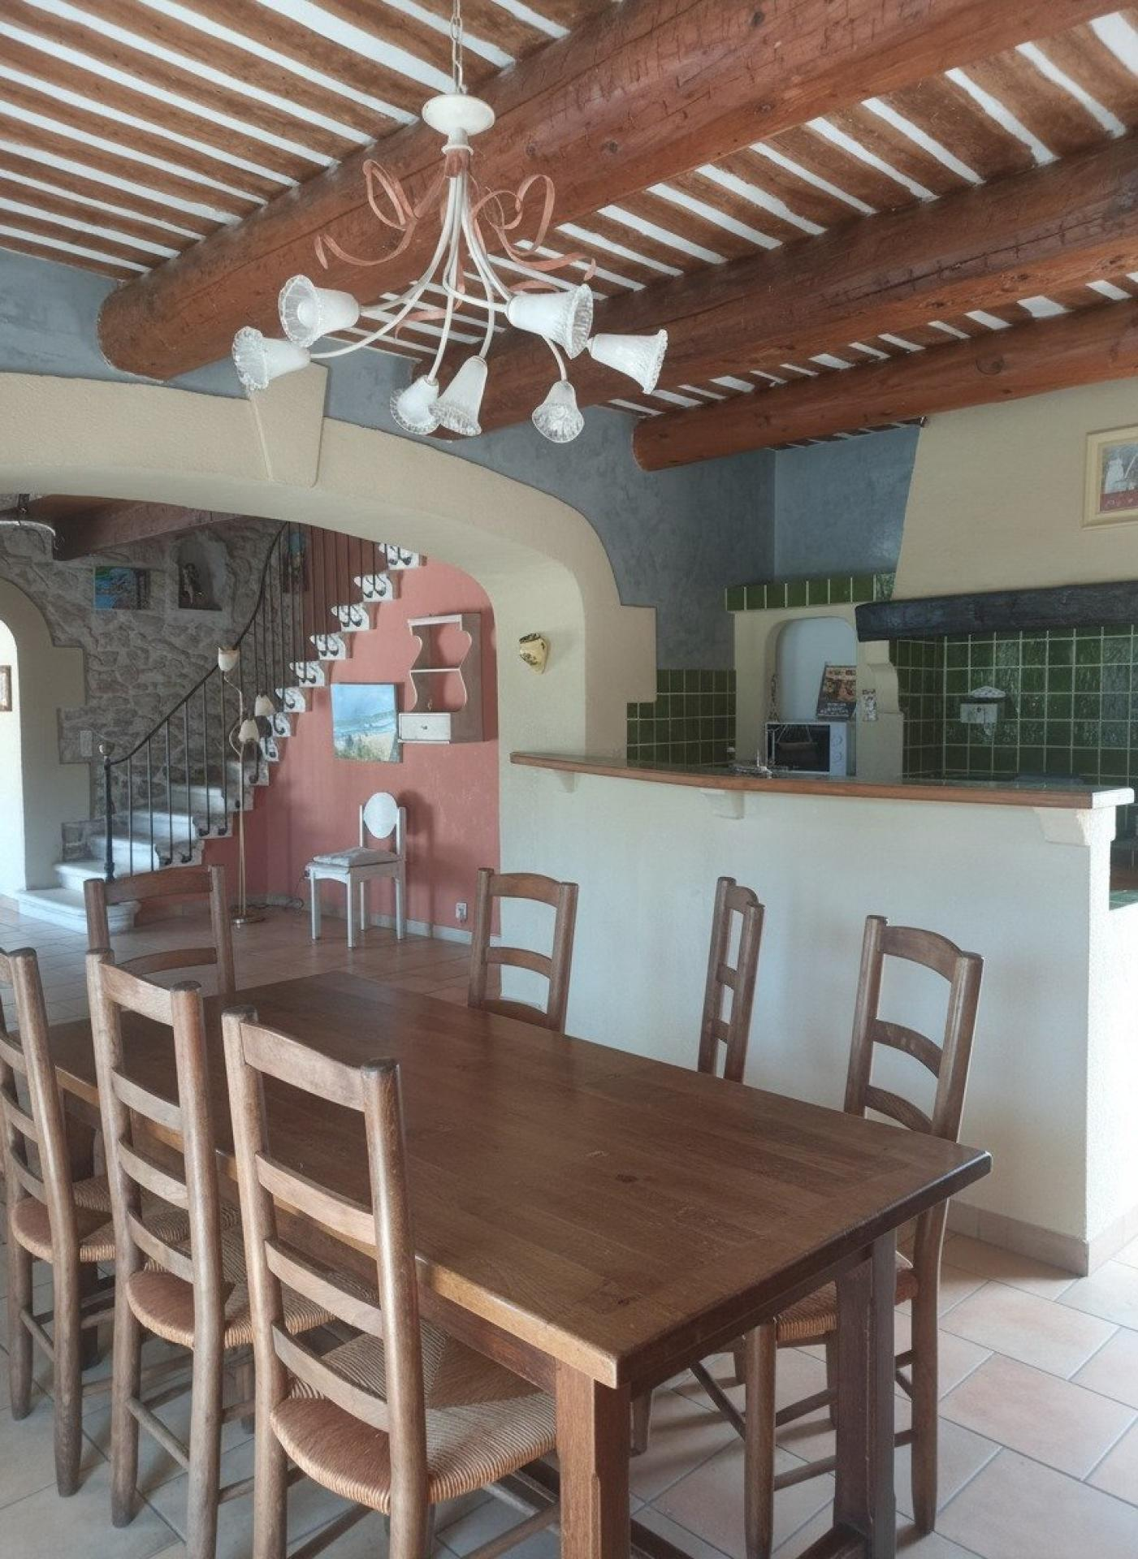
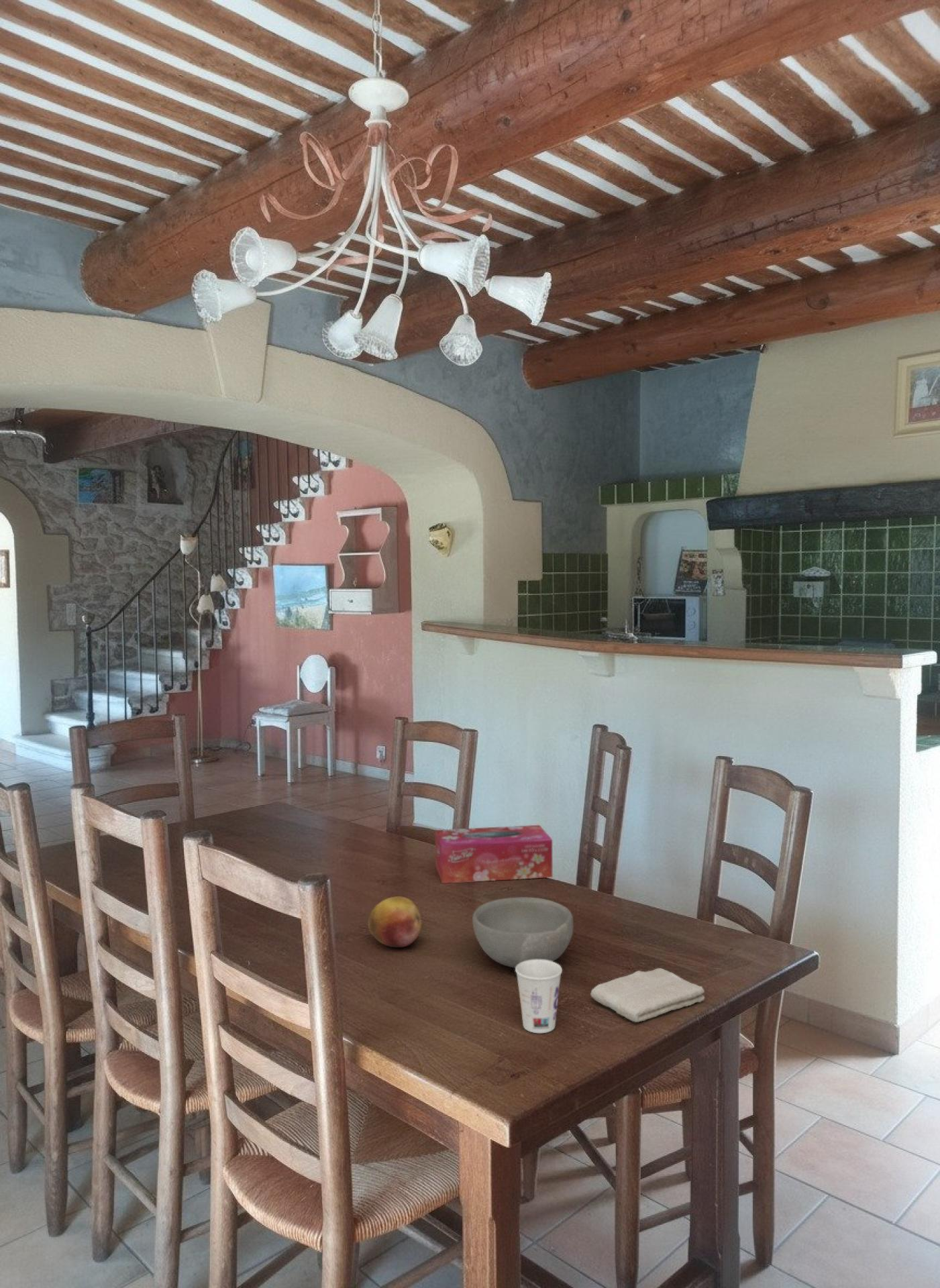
+ washcloth [590,967,705,1023]
+ cup [515,959,563,1034]
+ fruit [368,896,422,948]
+ tissue box [435,824,554,884]
+ bowl [472,896,574,969]
